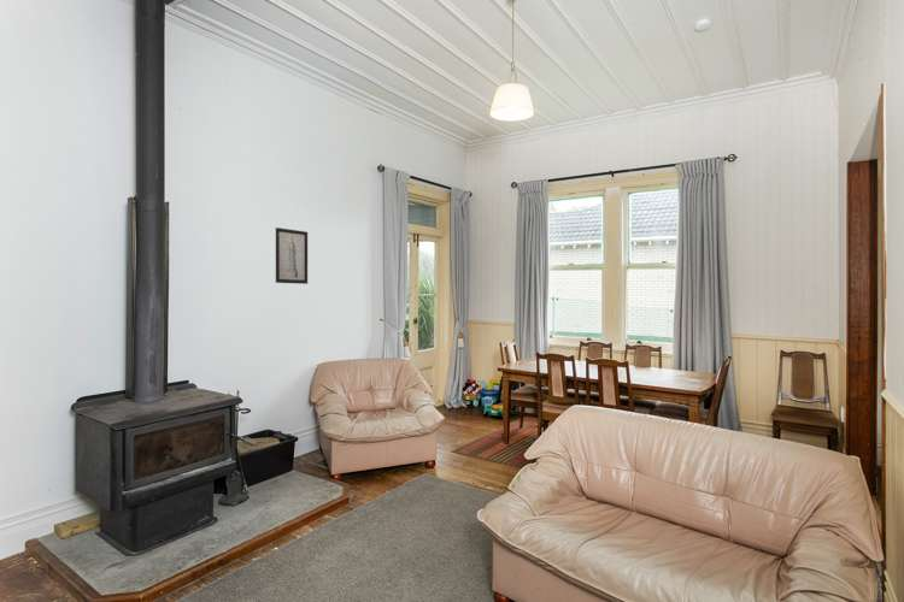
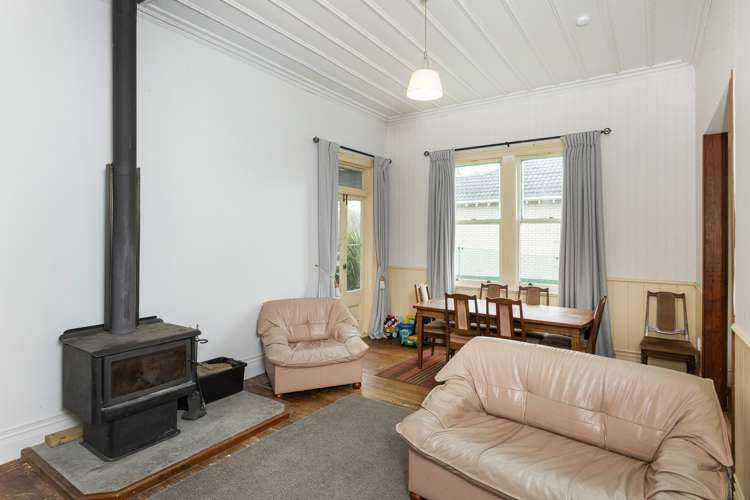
- wall art [275,226,309,285]
